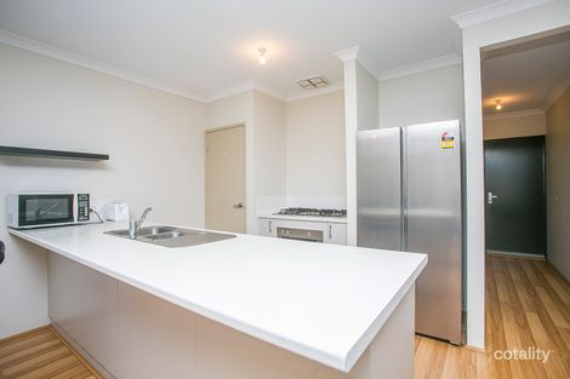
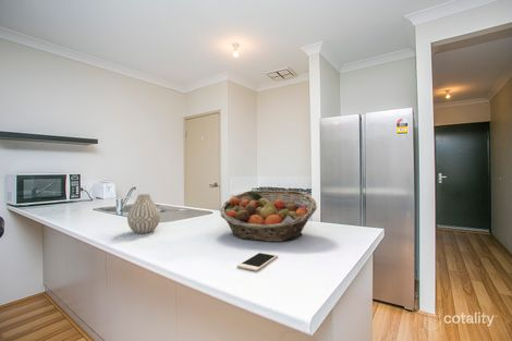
+ cell phone [236,251,279,272]
+ fruit basket [219,190,318,243]
+ vase [126,193,161,234]
